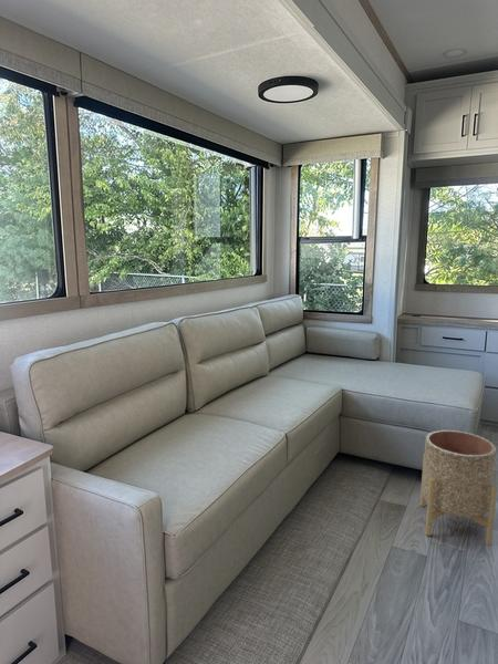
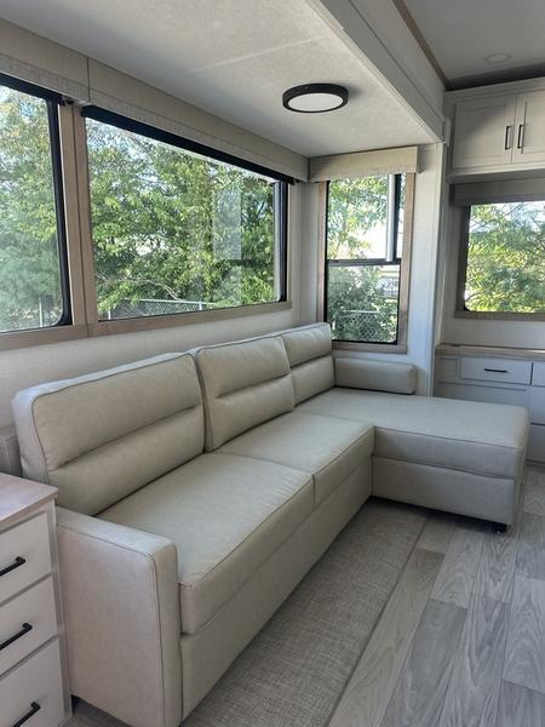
- planter [419,429,498,547]
